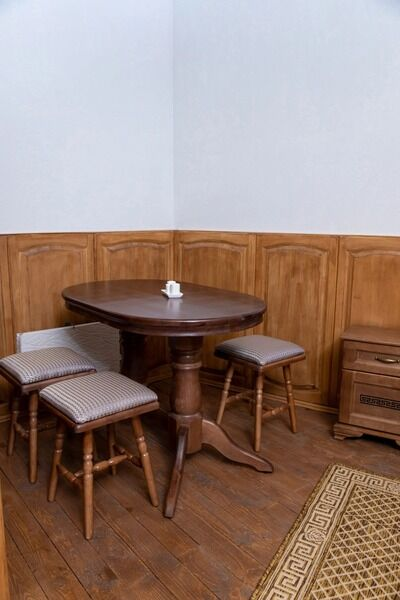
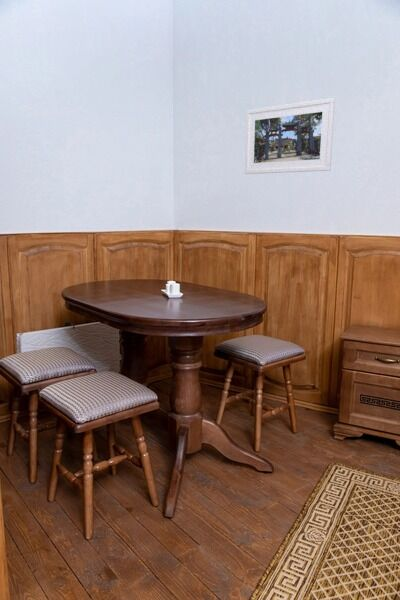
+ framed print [244,97,336,175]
